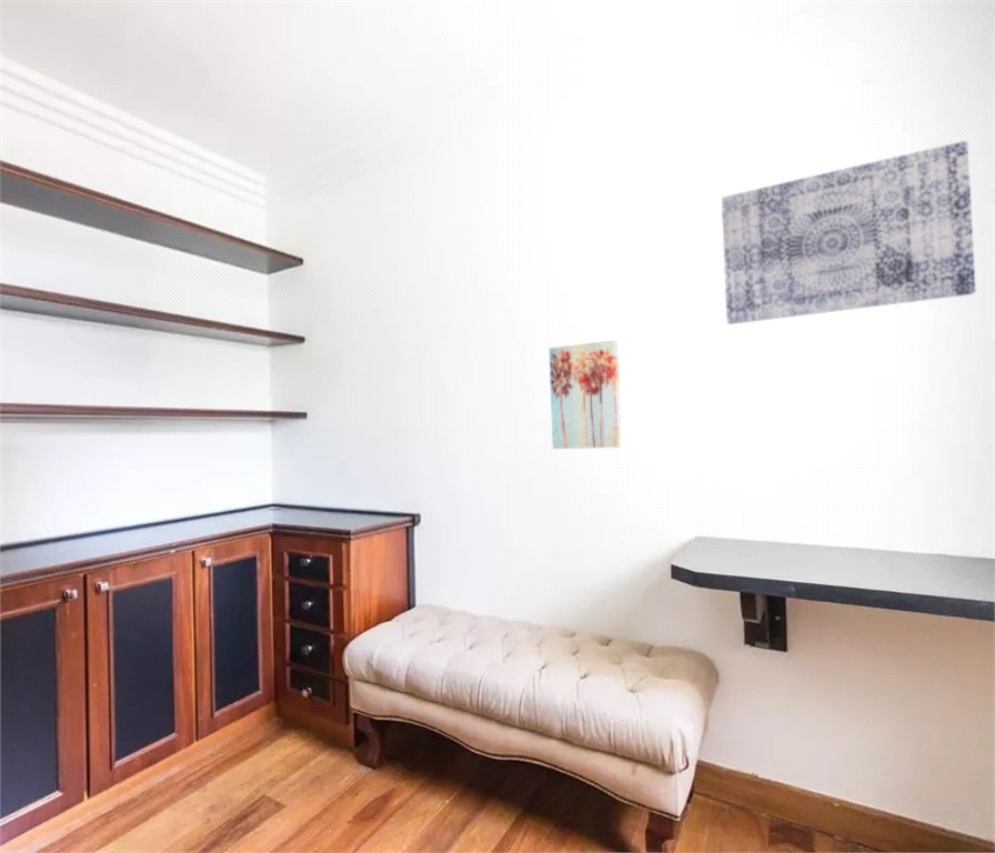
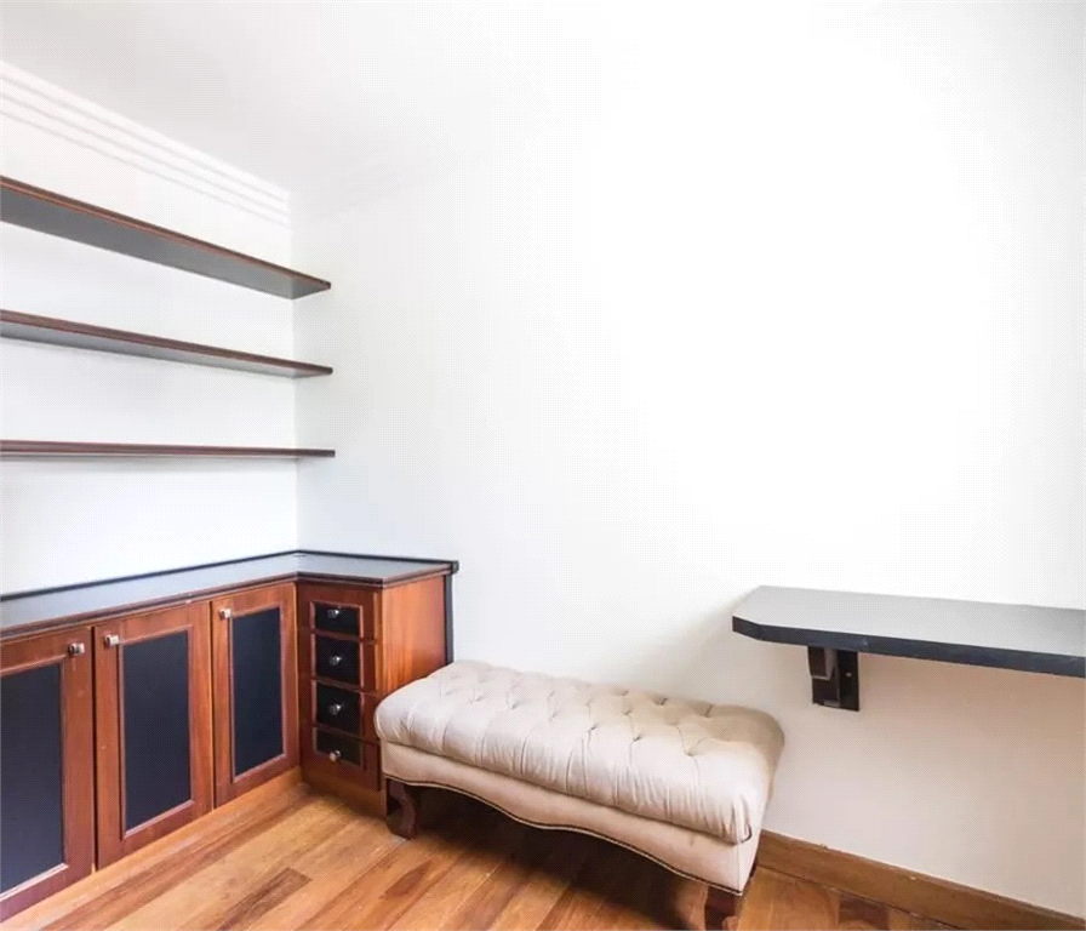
- wall art [721,140,977,325]
- wall art [549,339,623,450]
